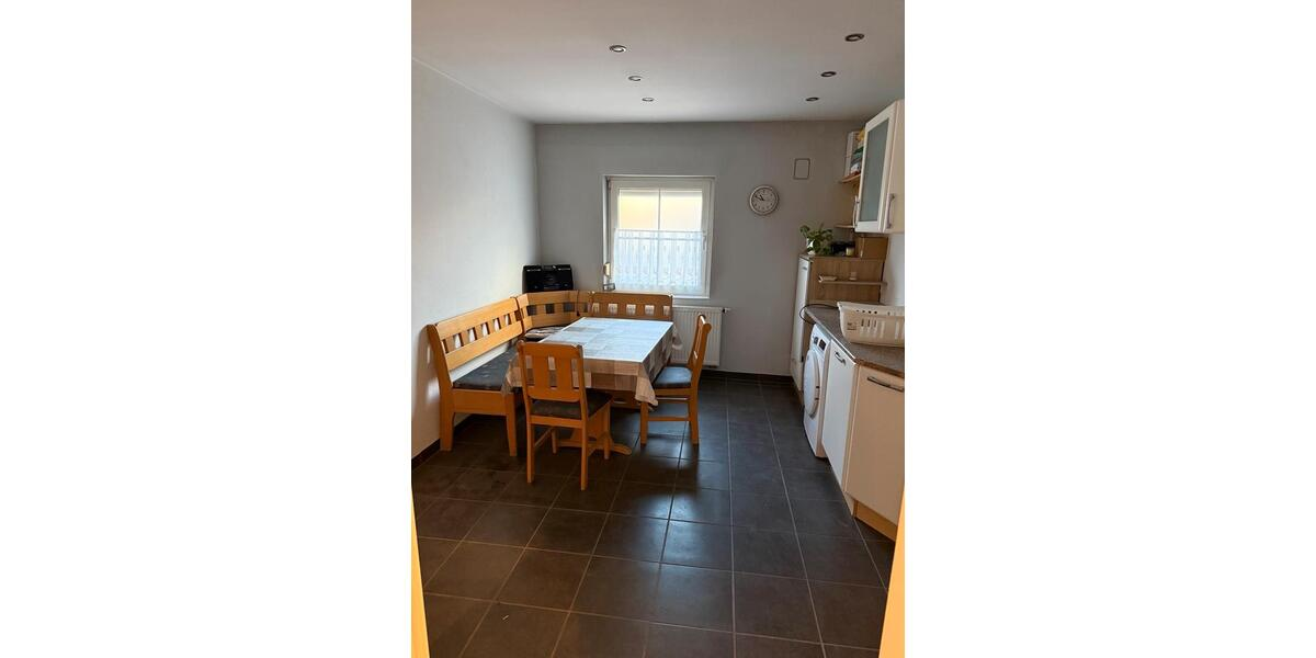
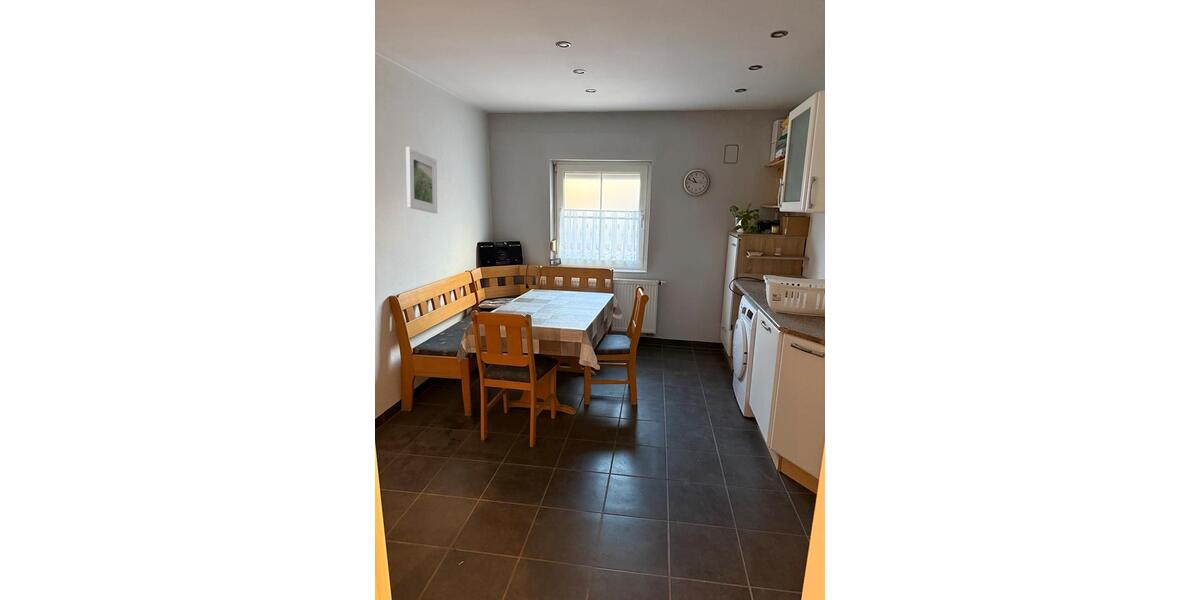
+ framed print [405,146,438,214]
